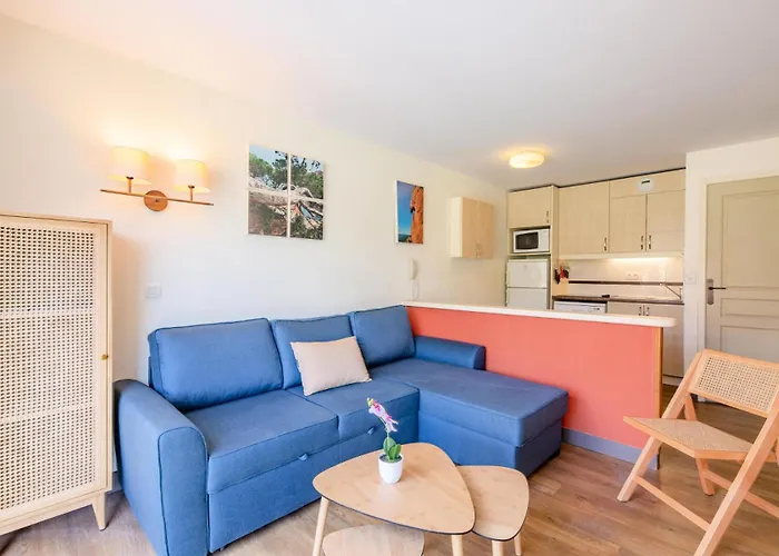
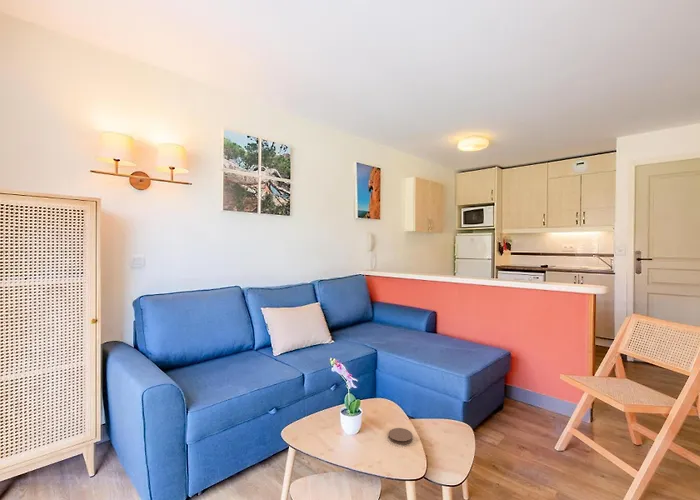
+ coaster [388,427,414,445]
